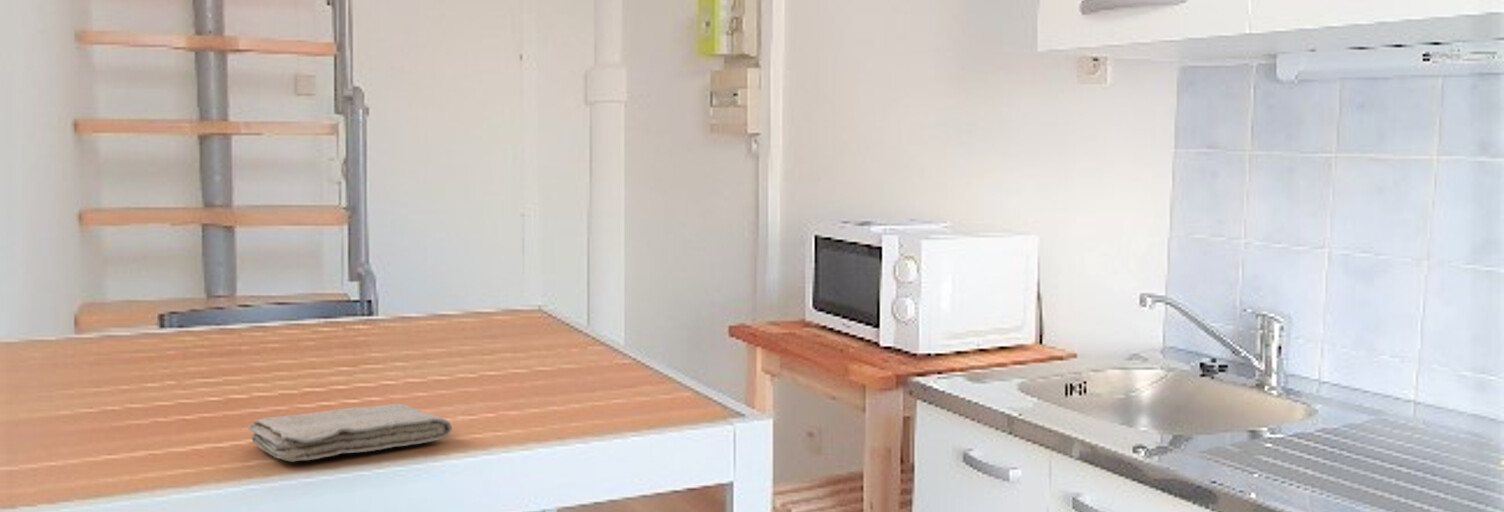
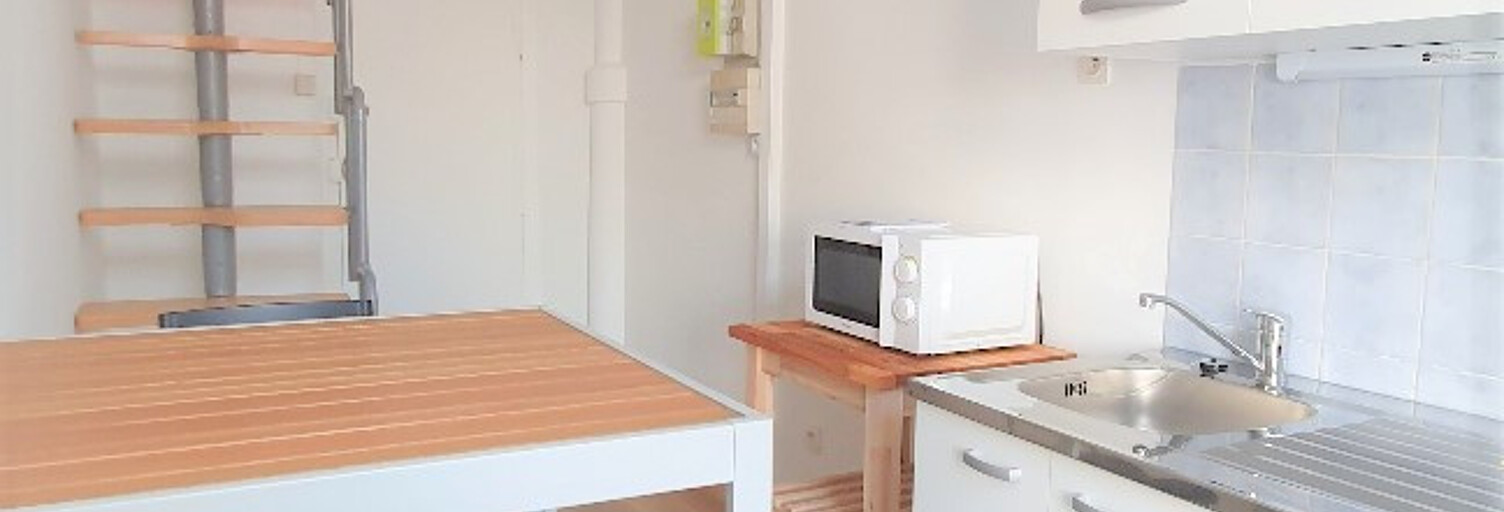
- washcloth [247,403,453,463]
